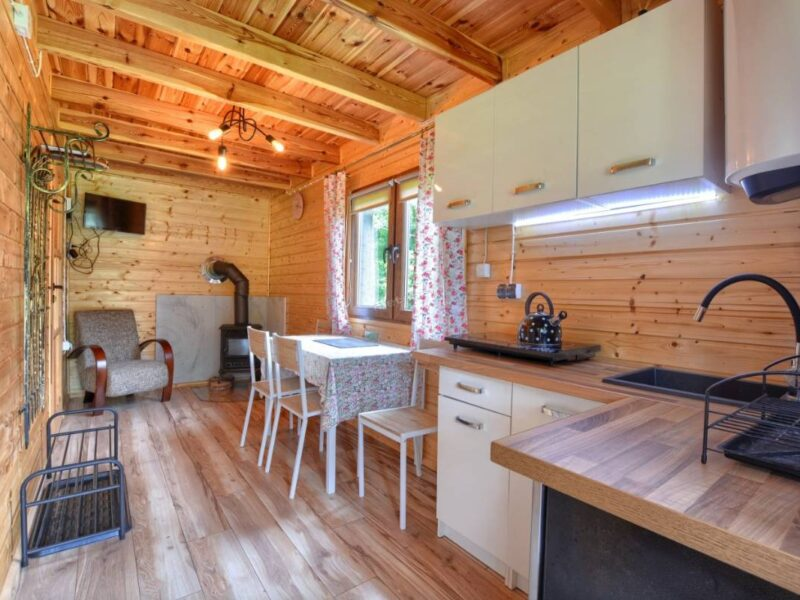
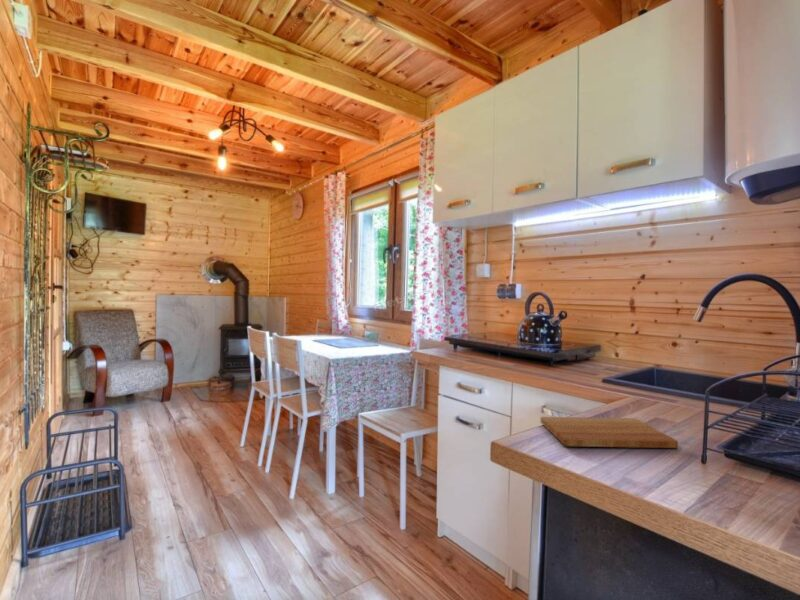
+ cutting board [540,416,679,449]
